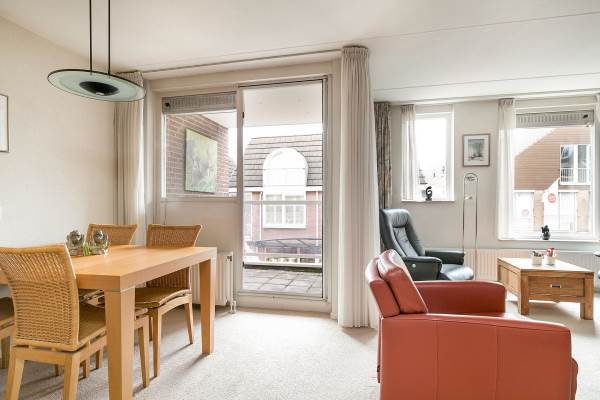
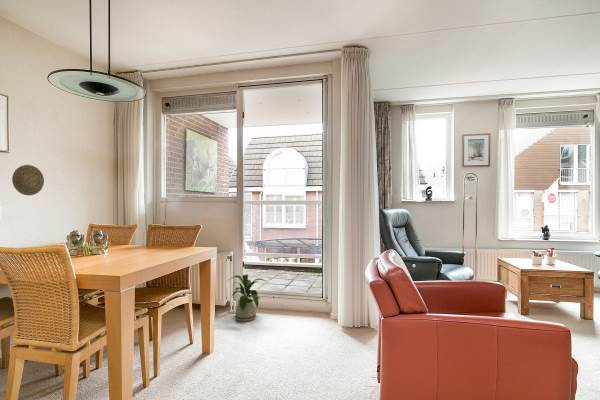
+ decorative plate [11,164,45,196]
+ house plant [228,274,268,323]
